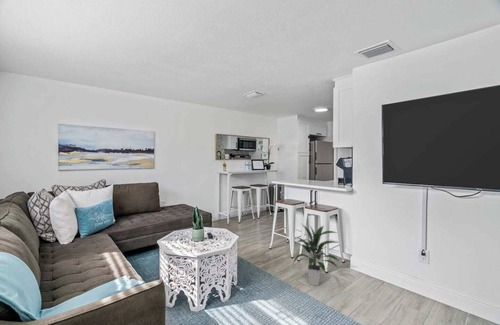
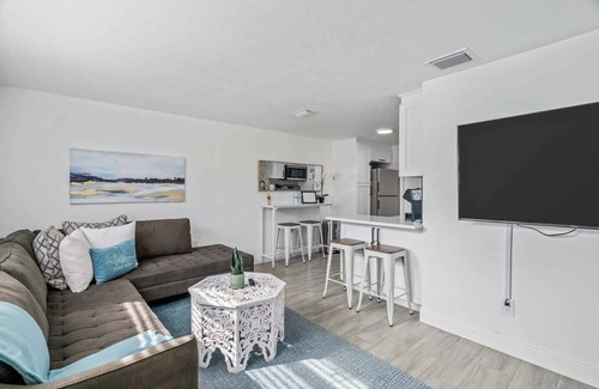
- indoor plant [292,222,340,287]
